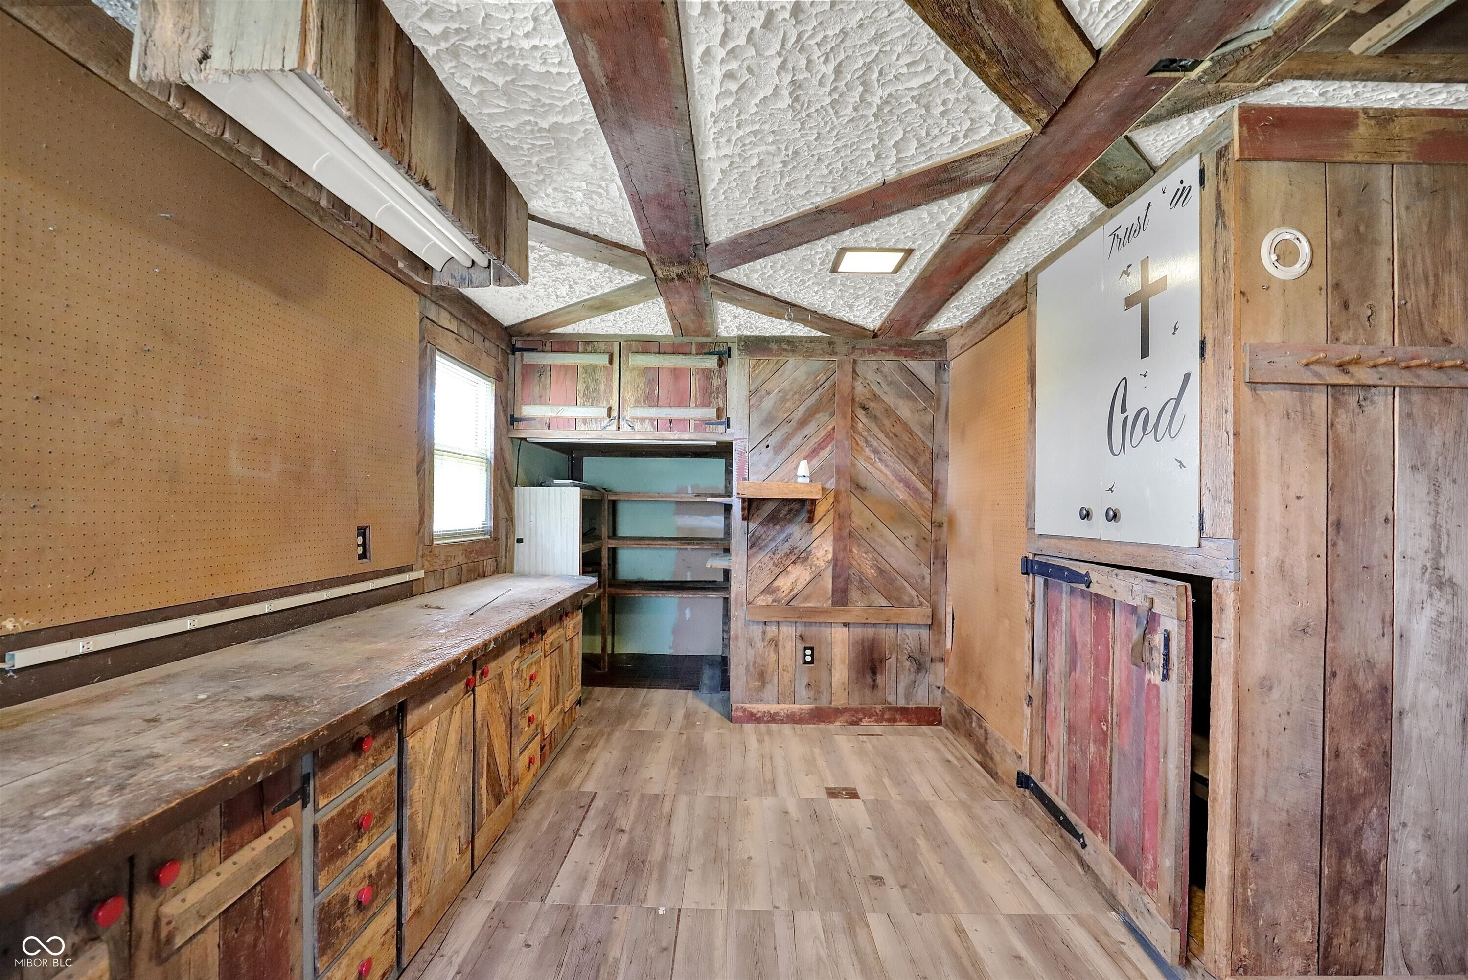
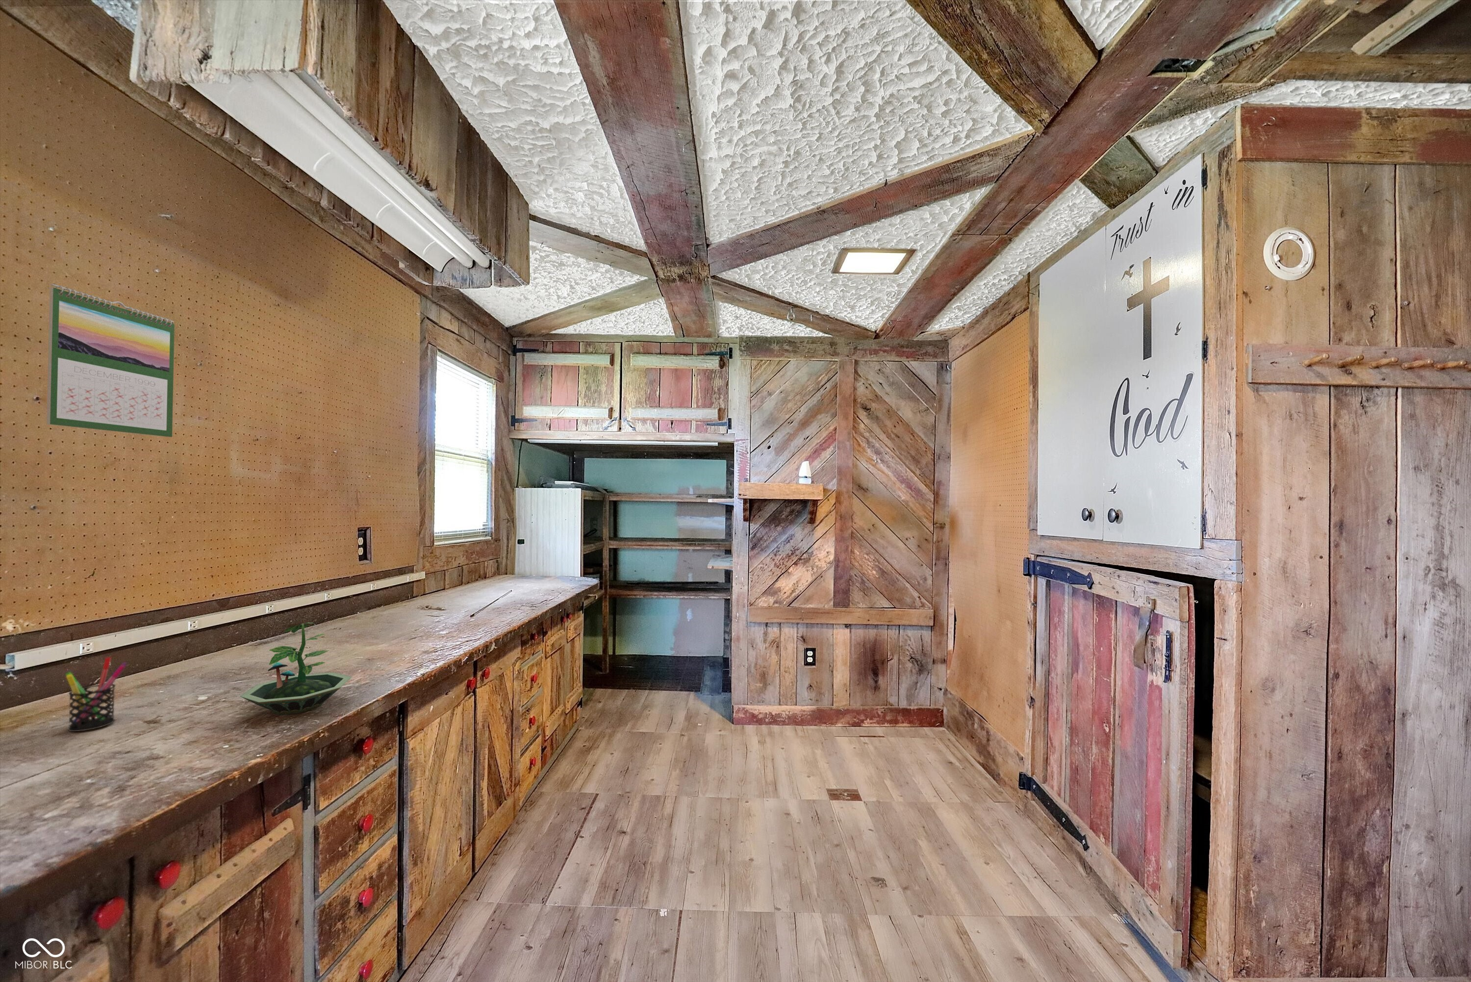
+ pen holder [65,656,128,732]
+ calendar [46,284,175,437]
+ terrarium [239,621,352,716]
